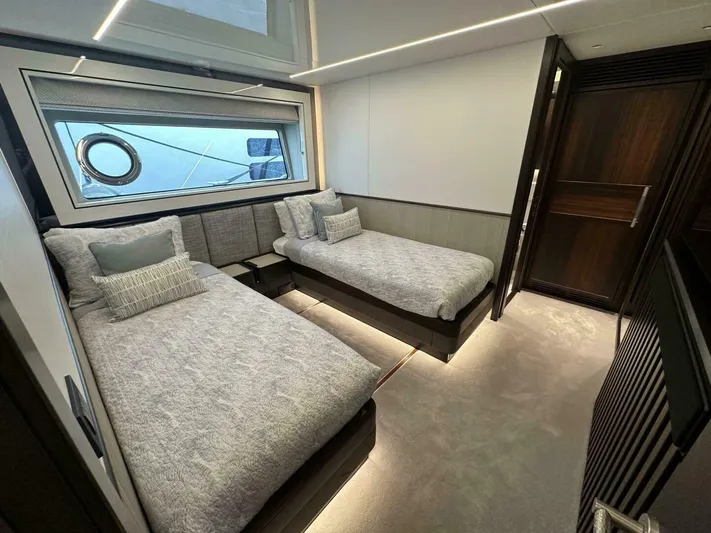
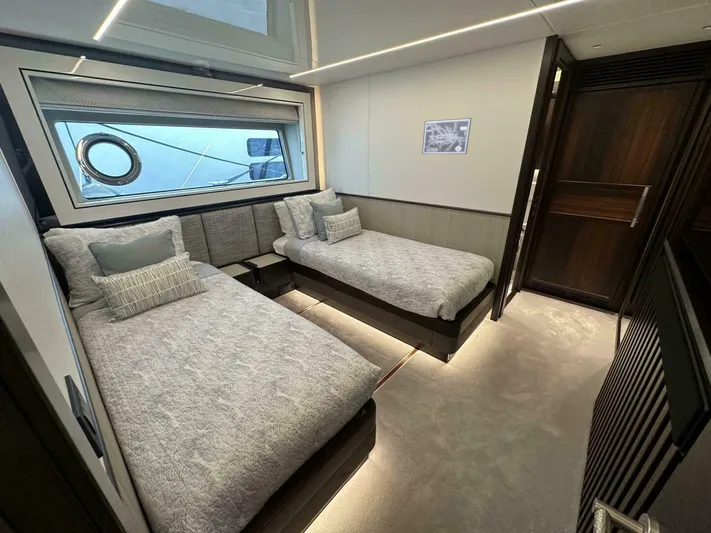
+ wall art [421,117,472,155]
